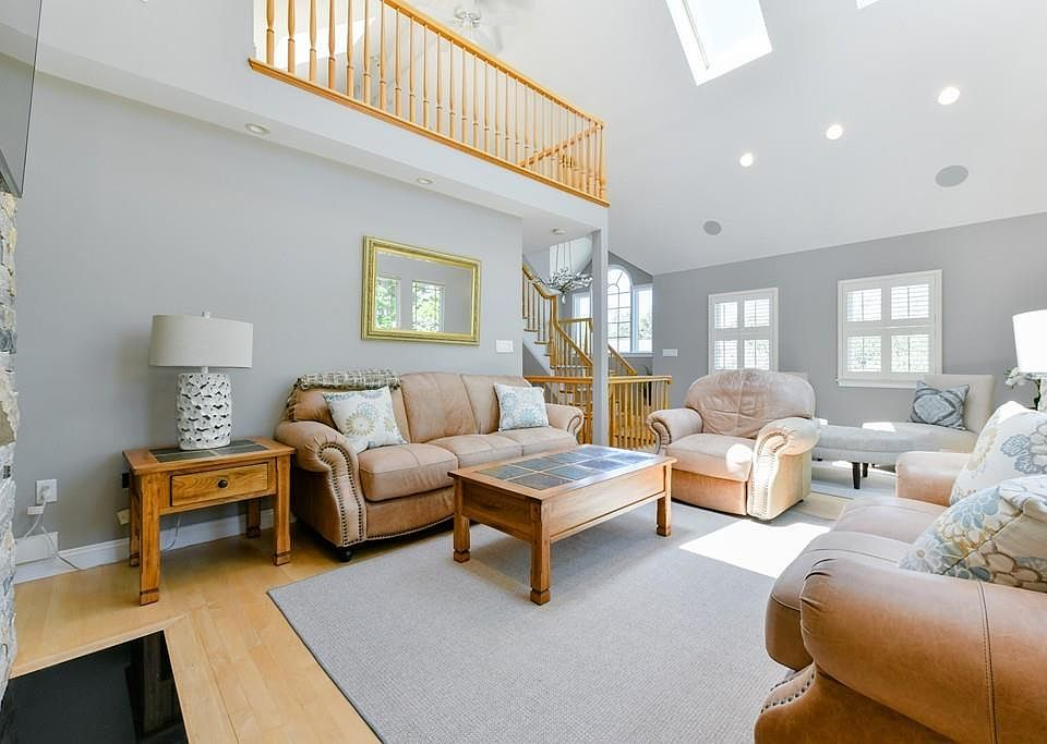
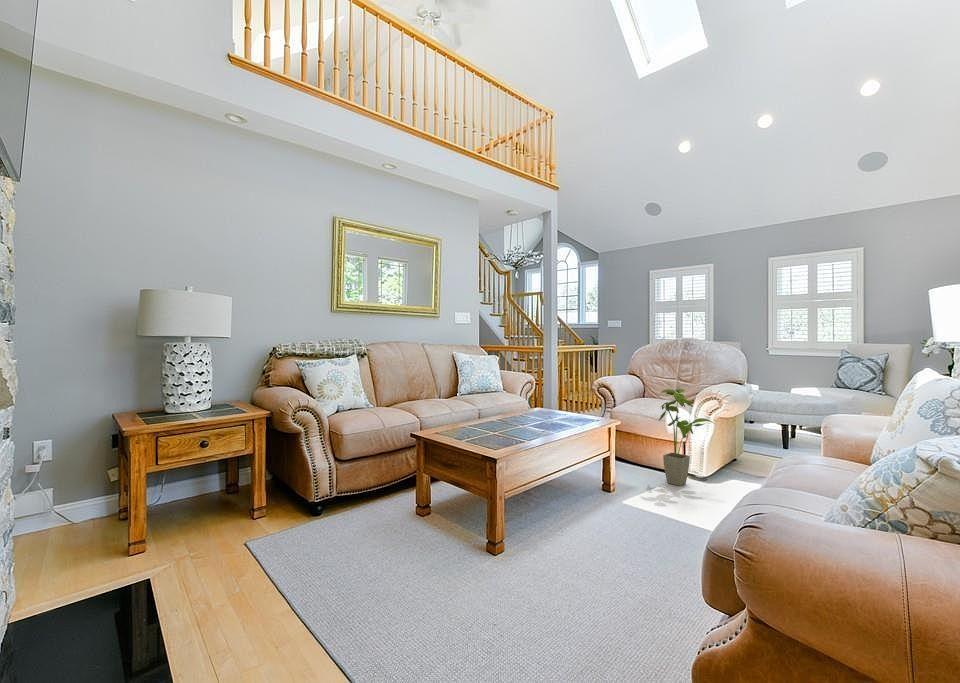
+ house plant [657,388,716,487]
